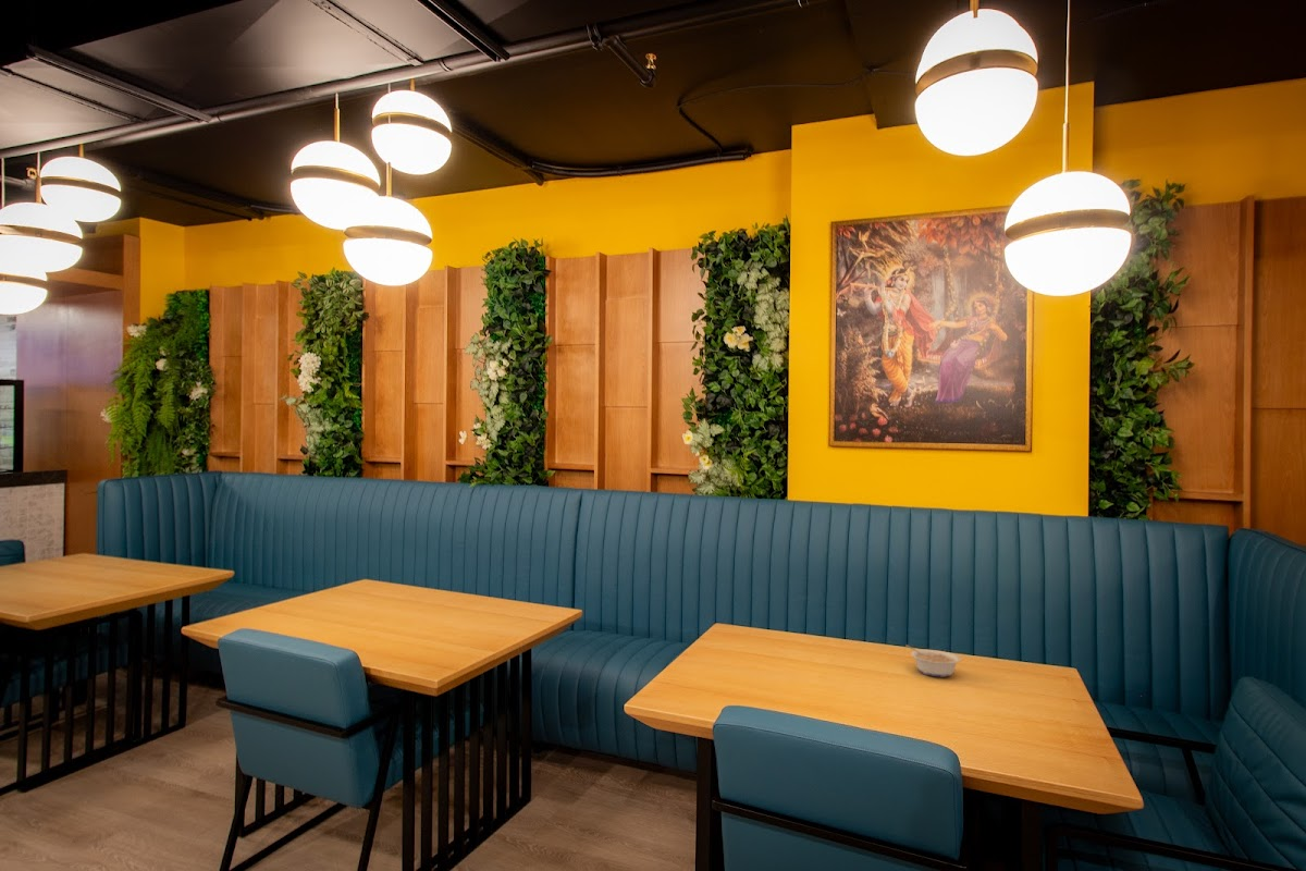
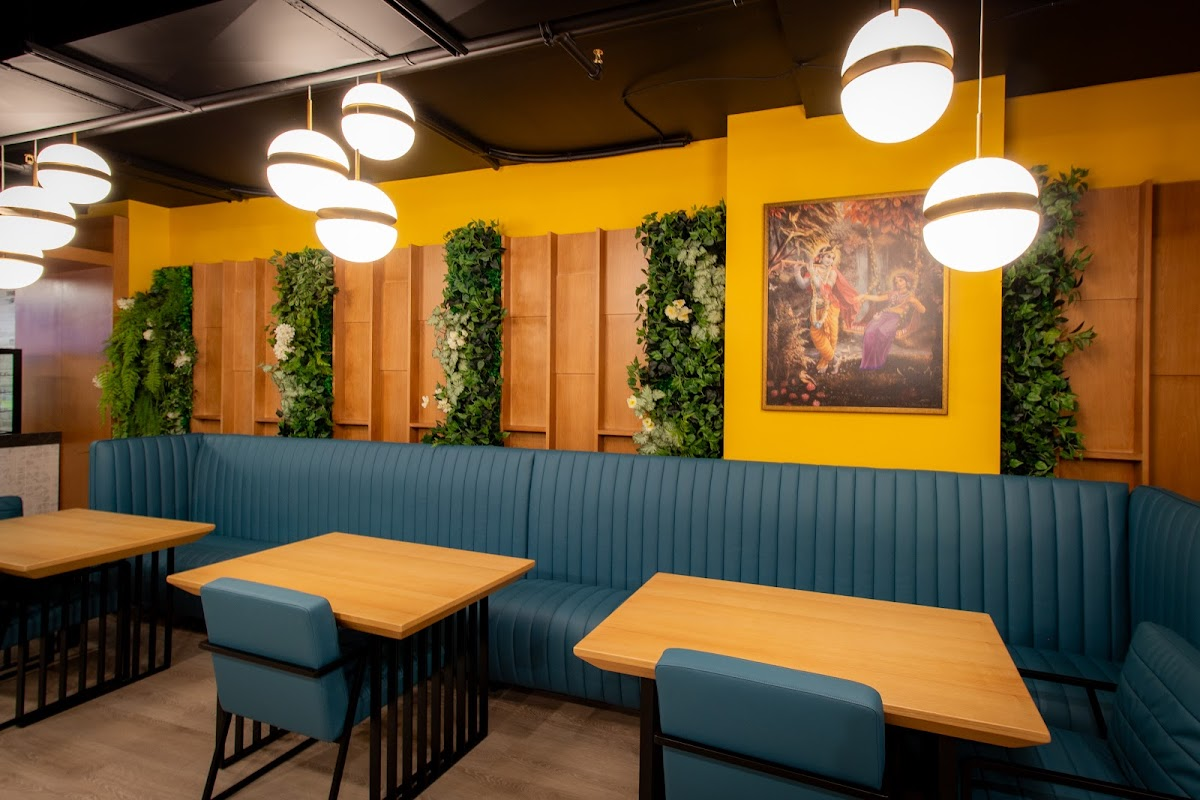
- legume [904,643,962,677]
